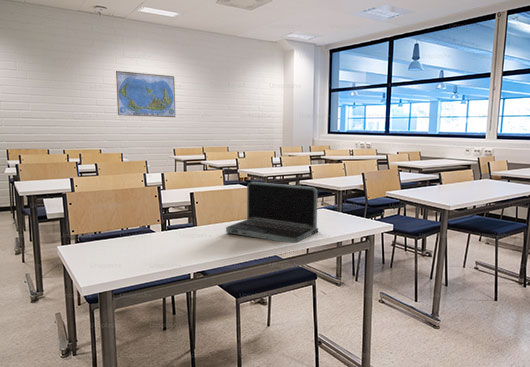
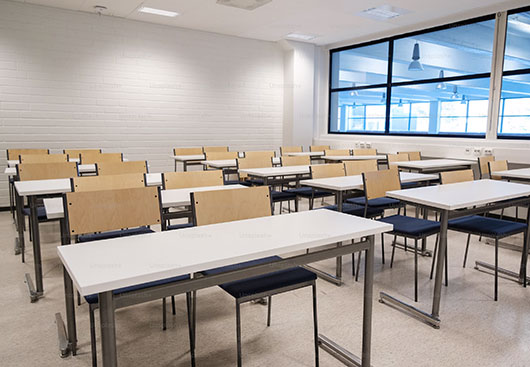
- laptop [225,181,319,244]
- world map [115,70,176,118]
